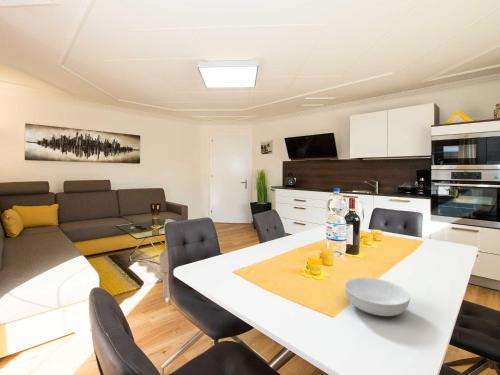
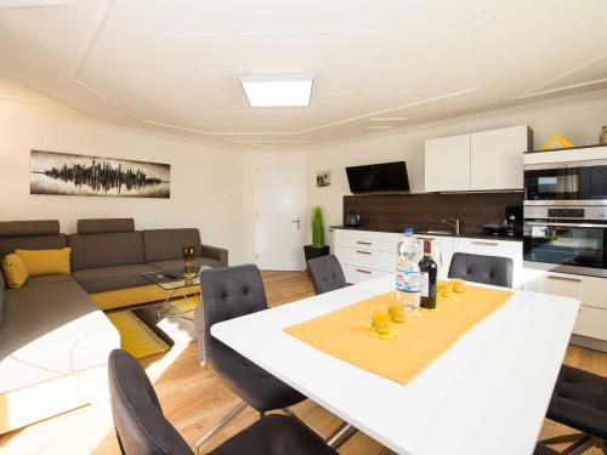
- serving bowl [344,277,411,317]
